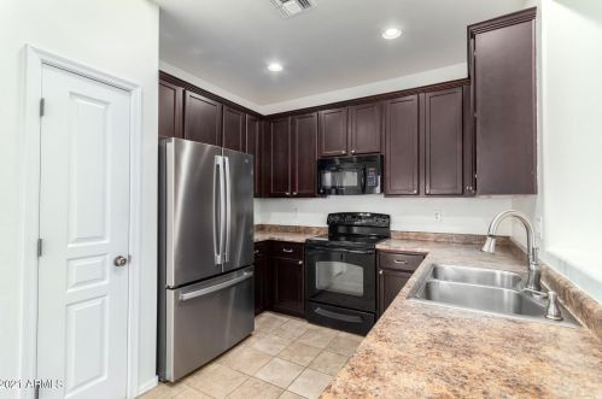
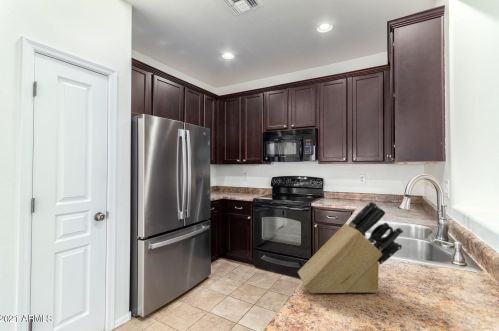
+ knife block [297,200,404,294]
